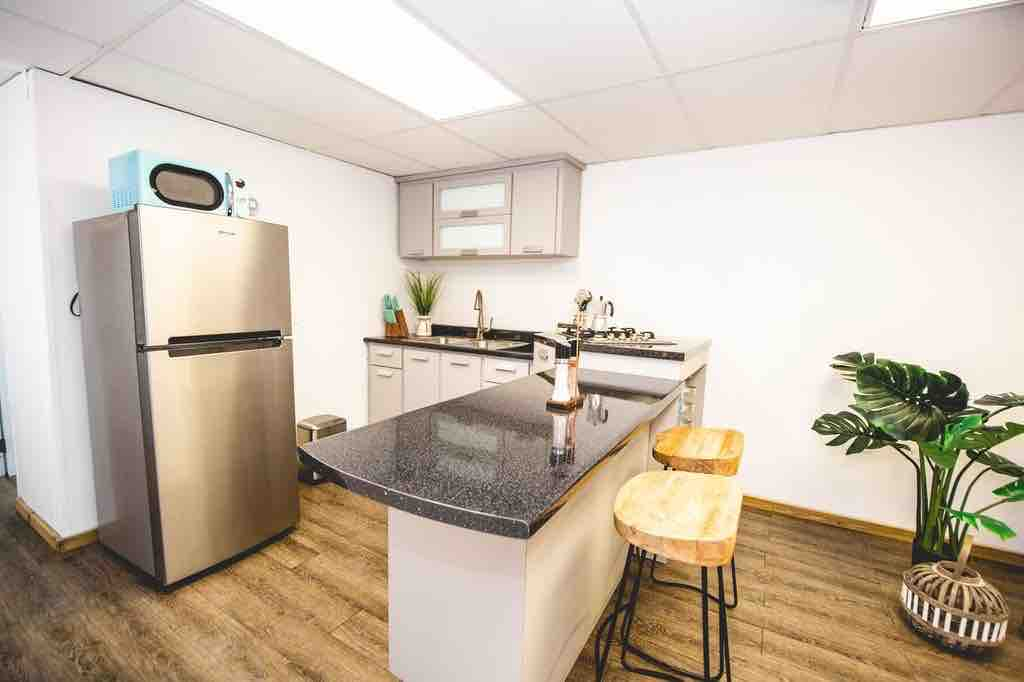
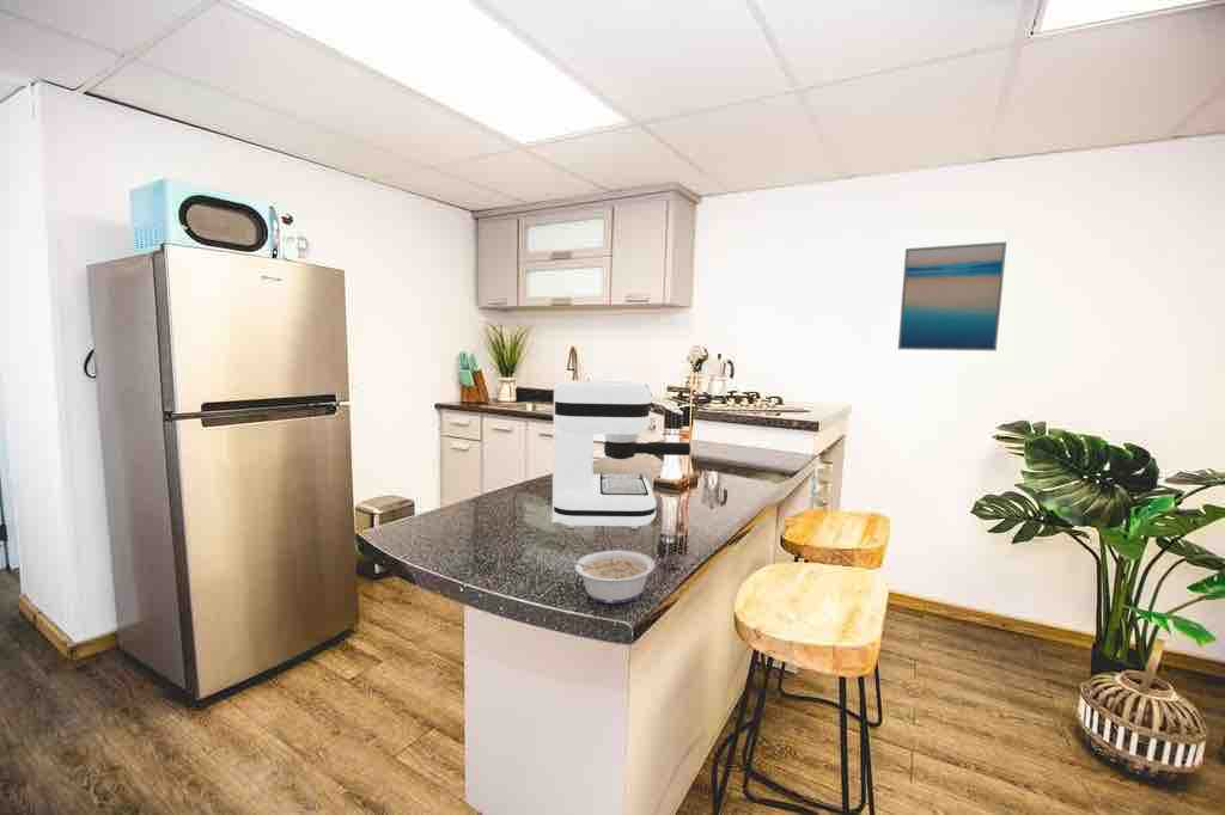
+ coffee maker [551,379,691,529]
+ legume [557,549,656,605]
+ wall art [897,240,1007,353]
